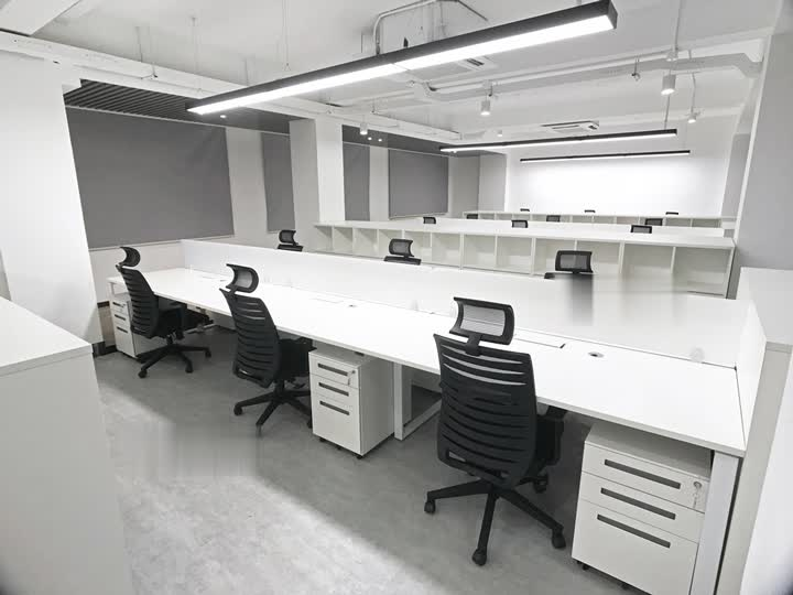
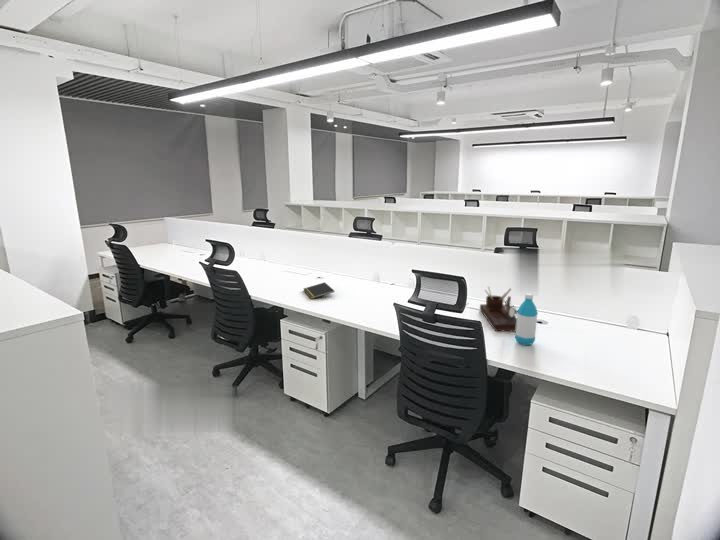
+ water bottle [514,292,539,346]
+ notepad [303,281,335,300]
+ desk organizer [479,285,518,333]
